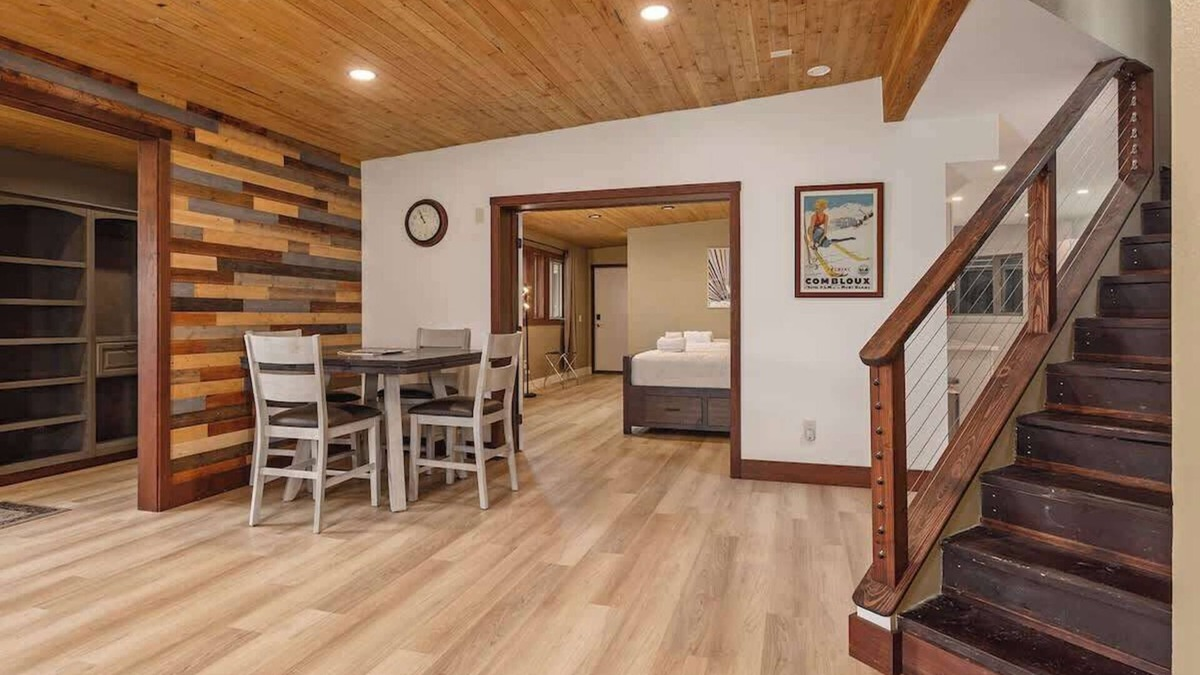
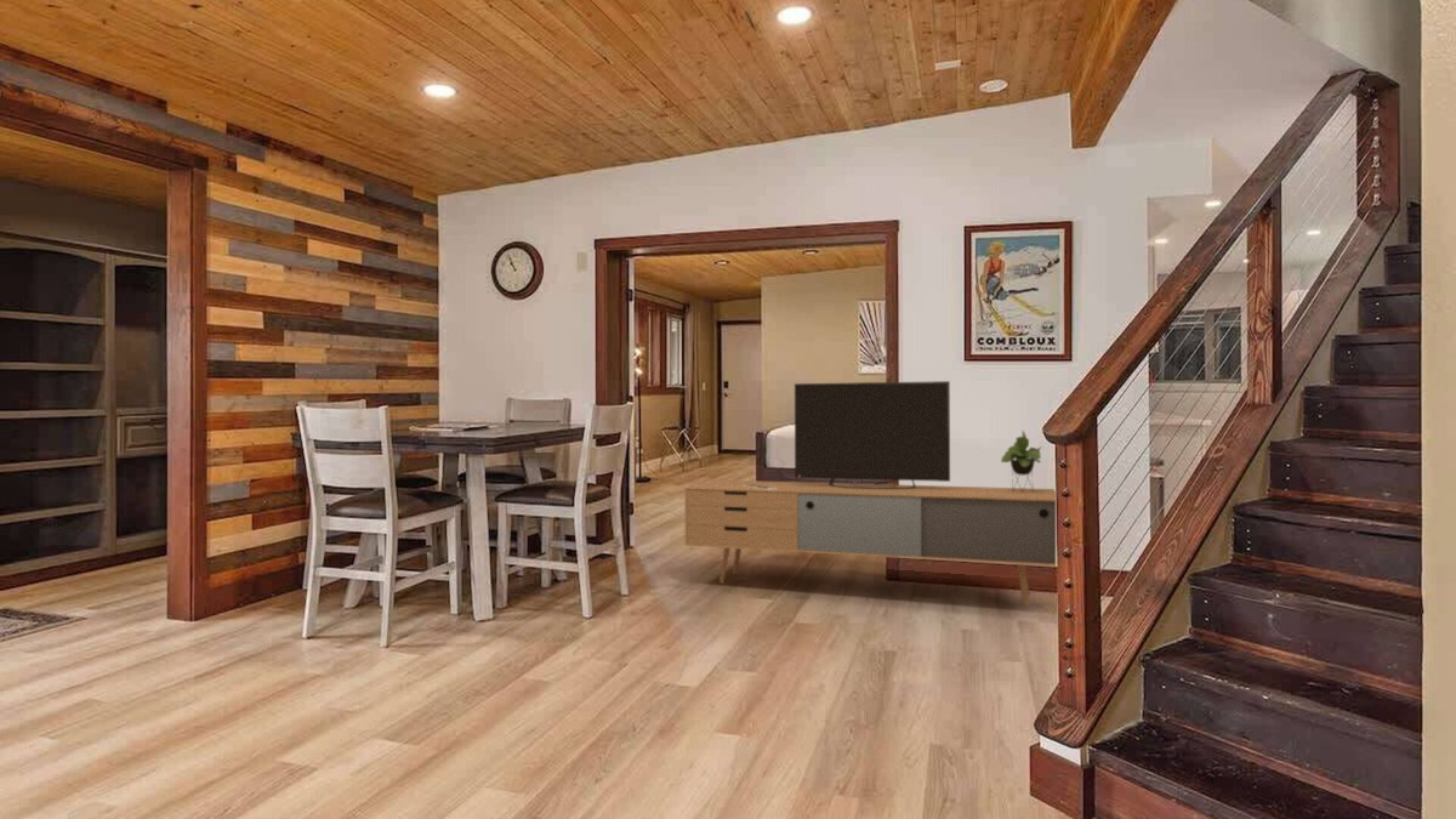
+ media console [683,380,1057,607]
